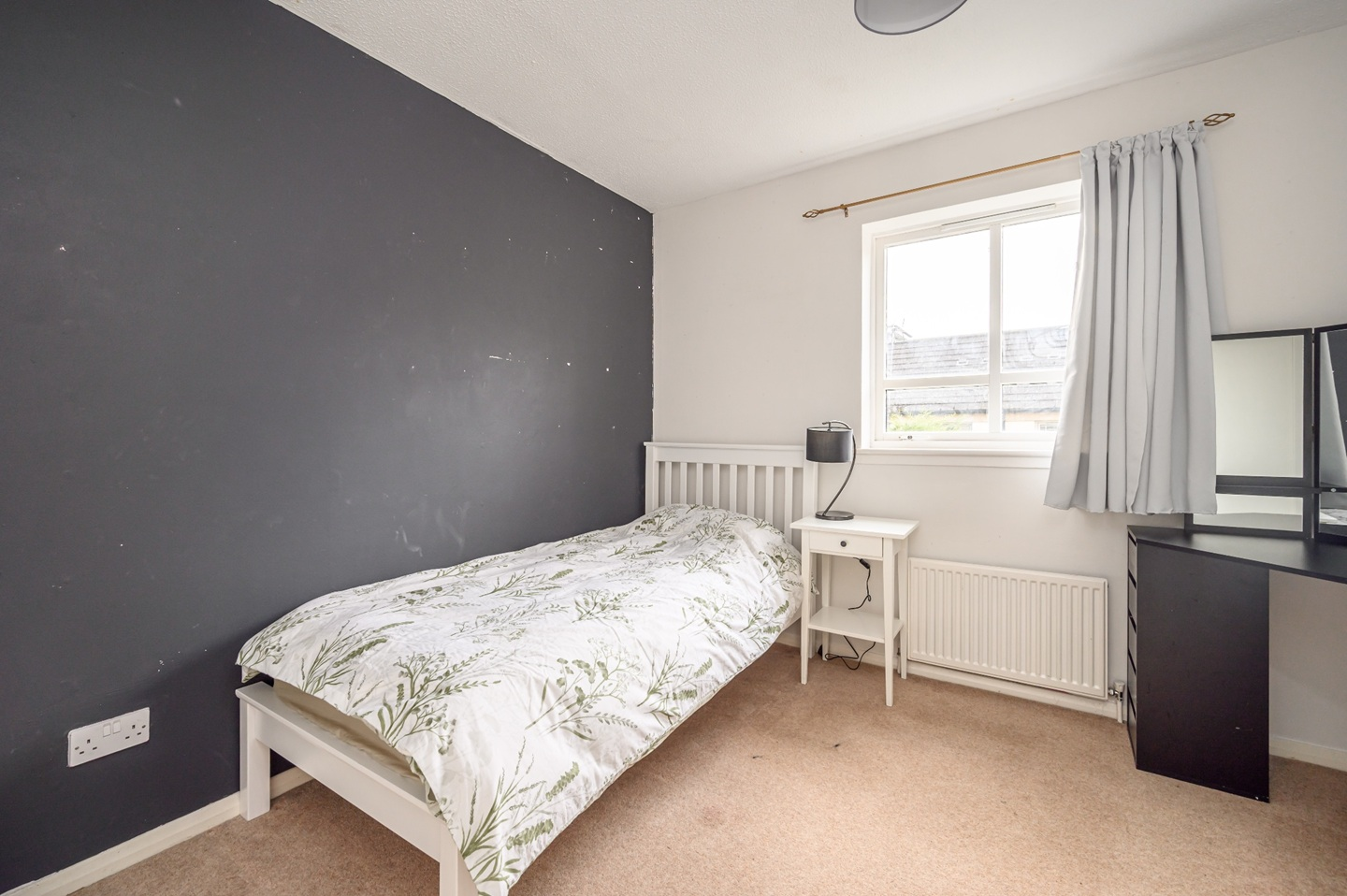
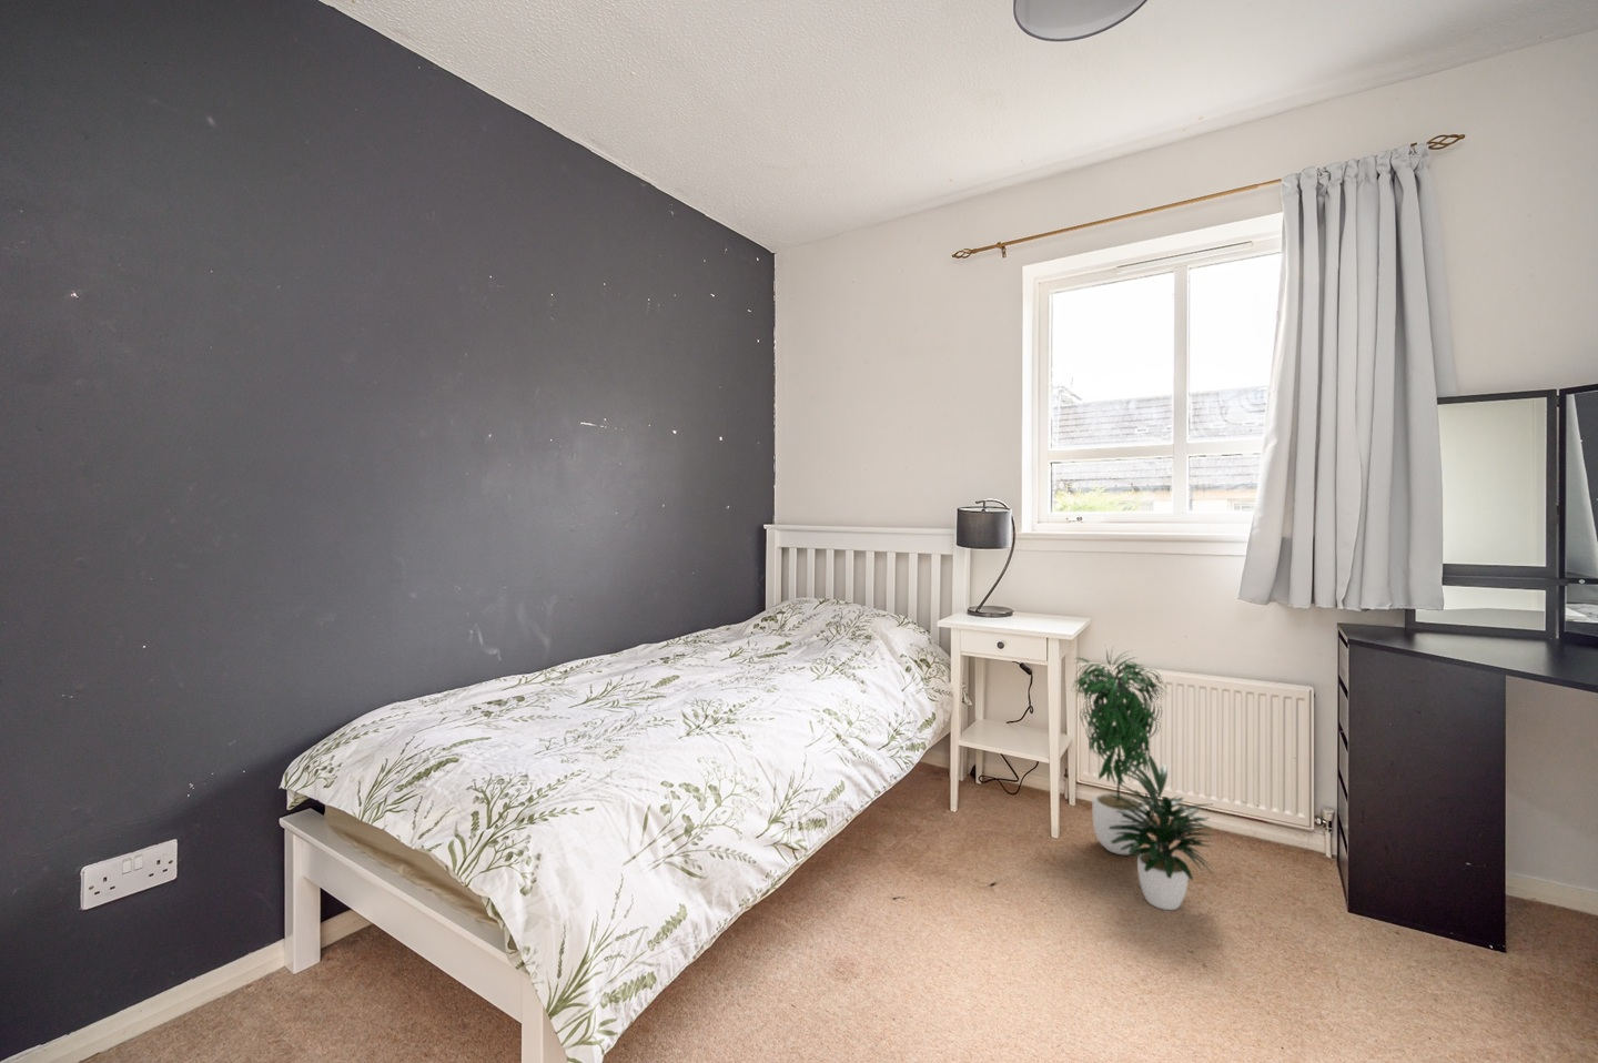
+ potted plant [1071,643,1217,911]
